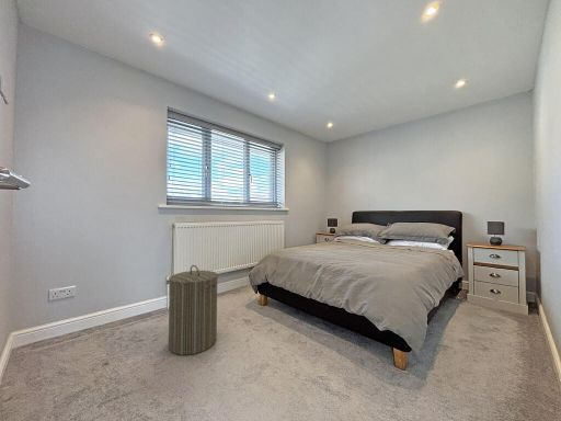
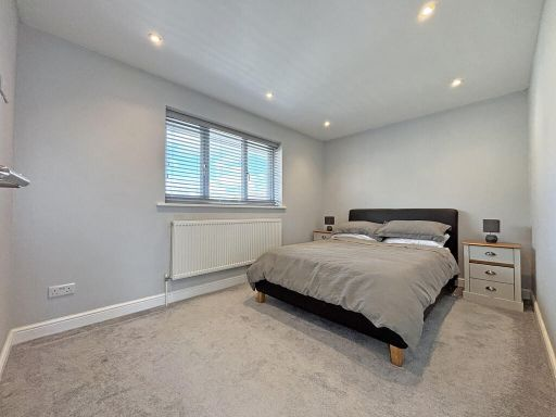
- laundry hamper [168,264,219,356]
